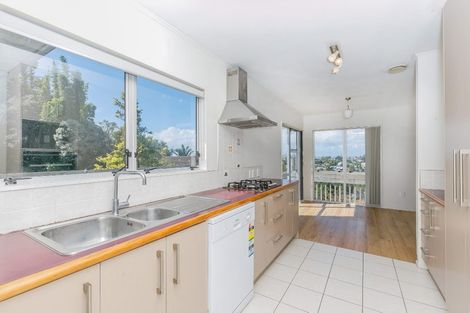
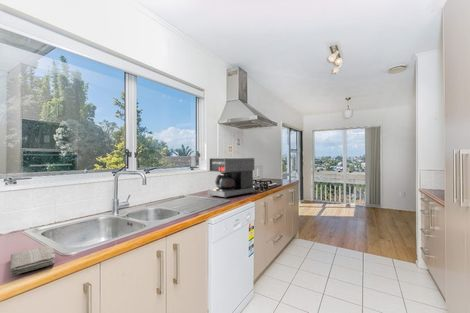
+ washcloth [9,244,56,277]
+ coffee maker [207,157,256,199]
